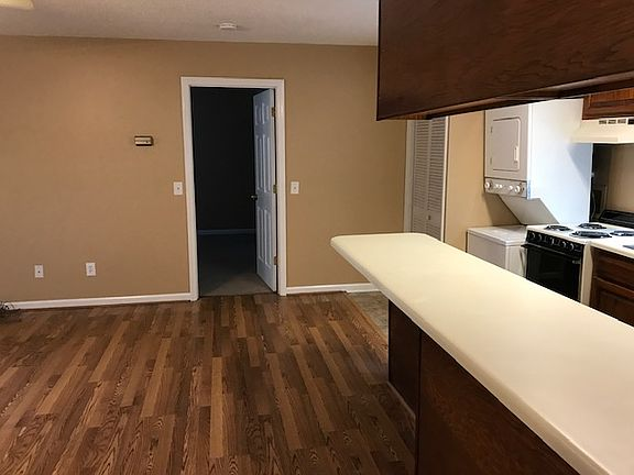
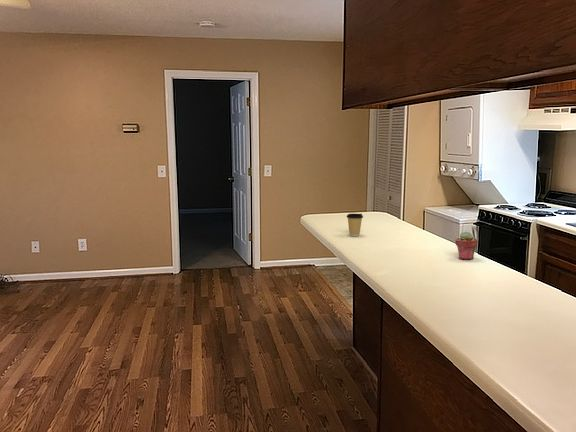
+ potted succulent [454,230,478,260]
+ coffee cup [346,213,364,237]
